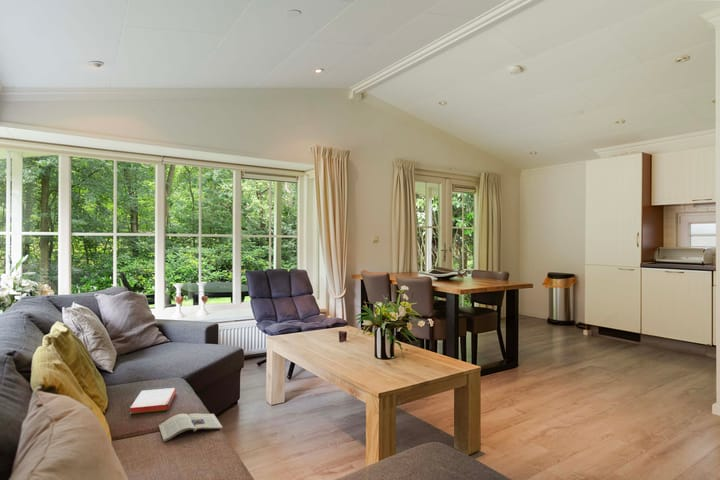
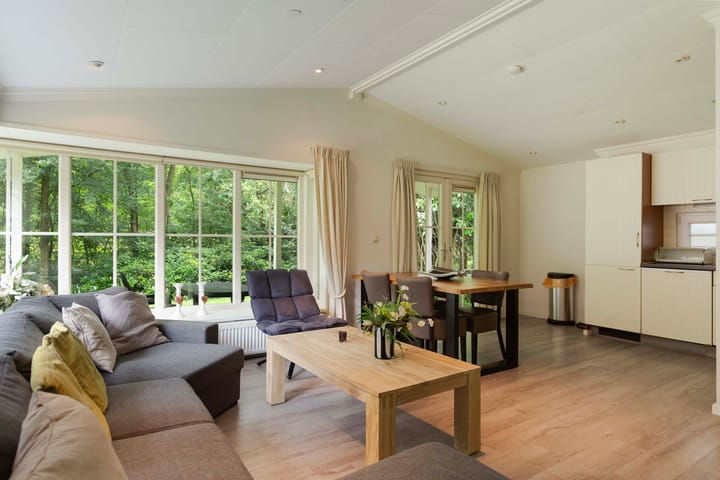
- magazine [158,412,224,443]
- hardback book [129,387,177,415]
